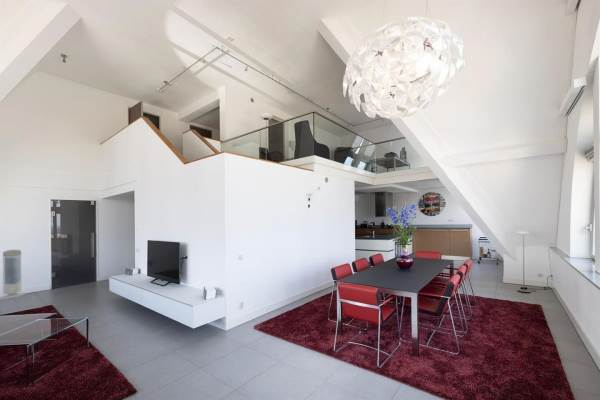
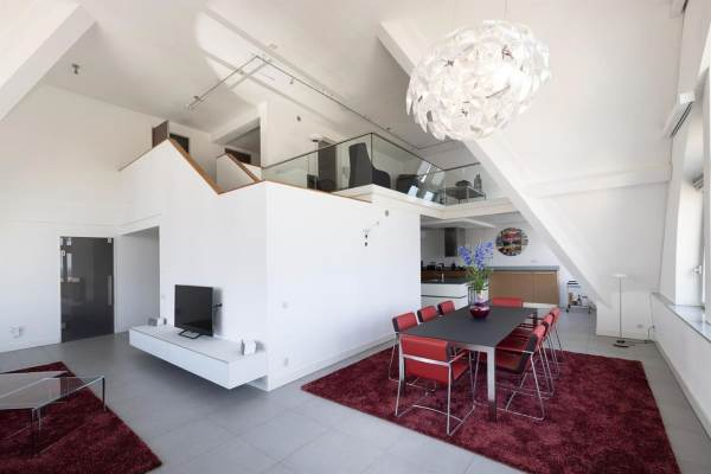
- air purifier [0,249,26,300]
